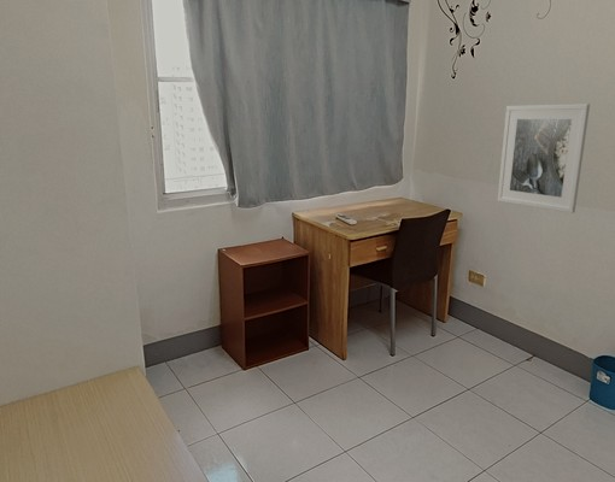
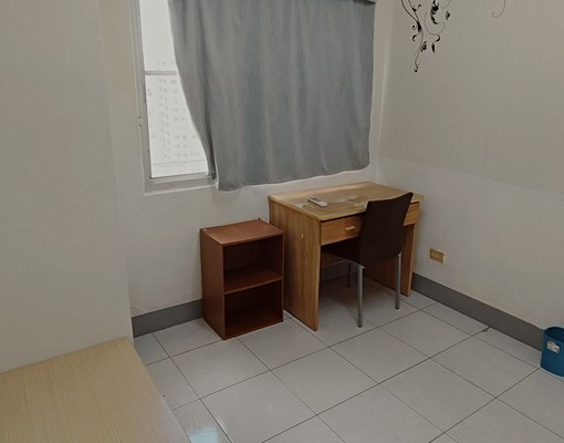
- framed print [497,102,591,213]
